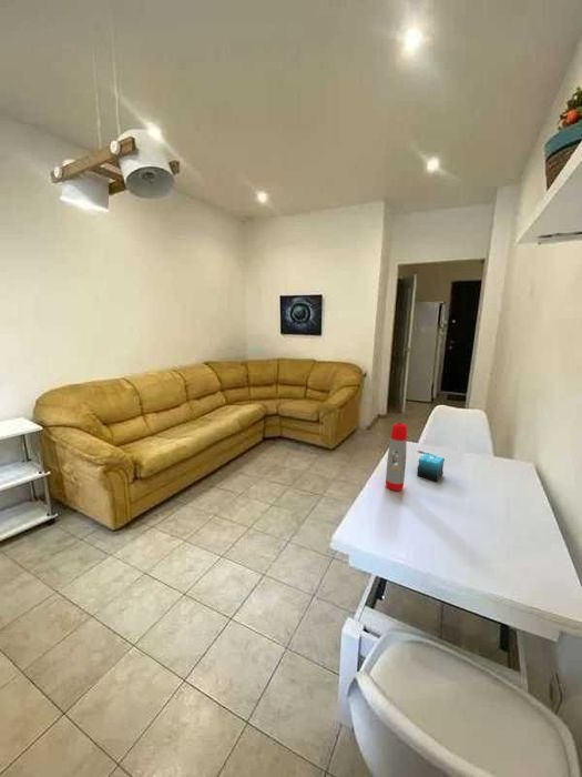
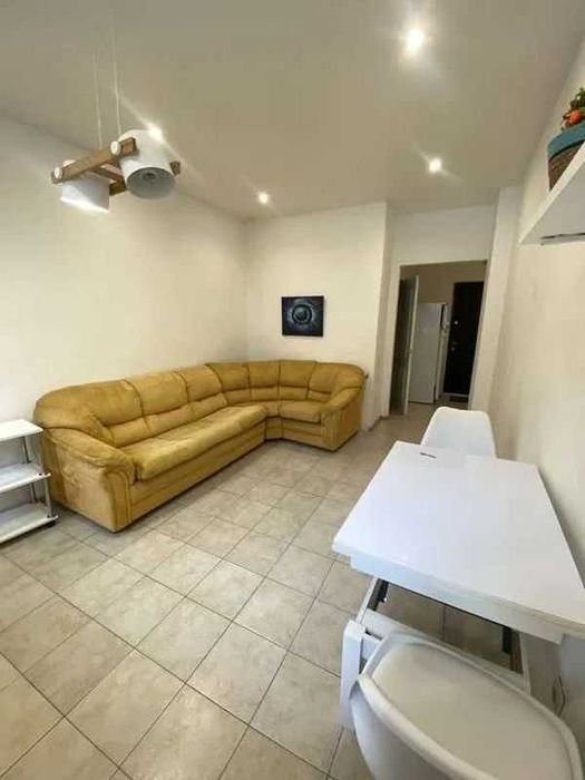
- candle [416,452,446,483]
- water bottle [385,422,408,492]
